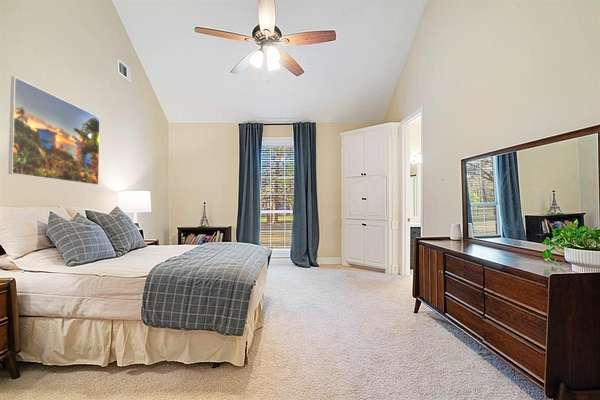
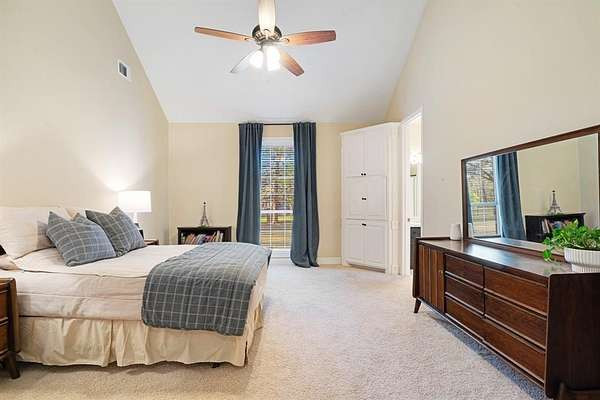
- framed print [7,76,101,186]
